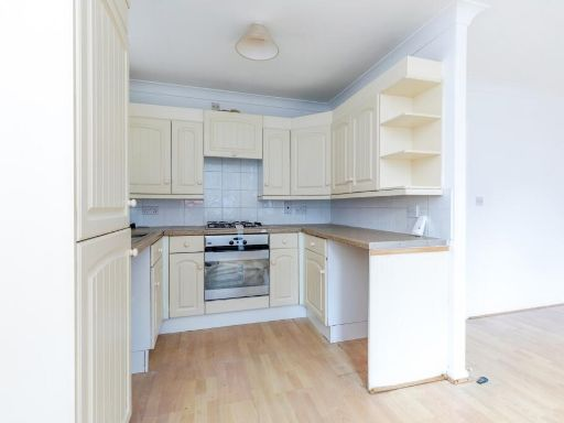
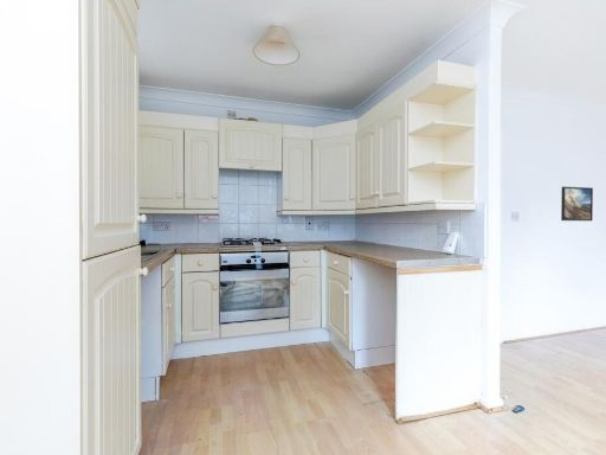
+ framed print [560,186,594,222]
